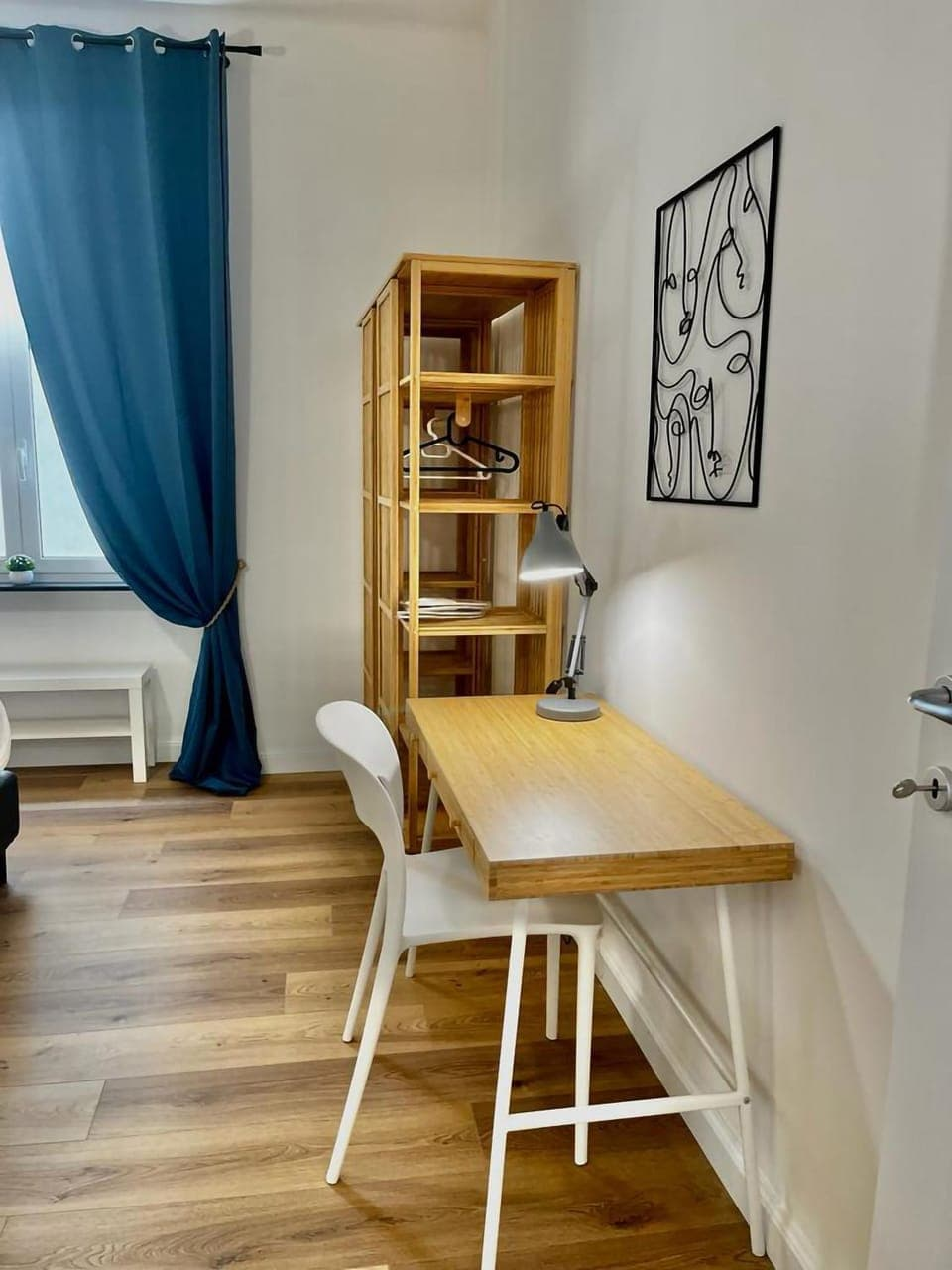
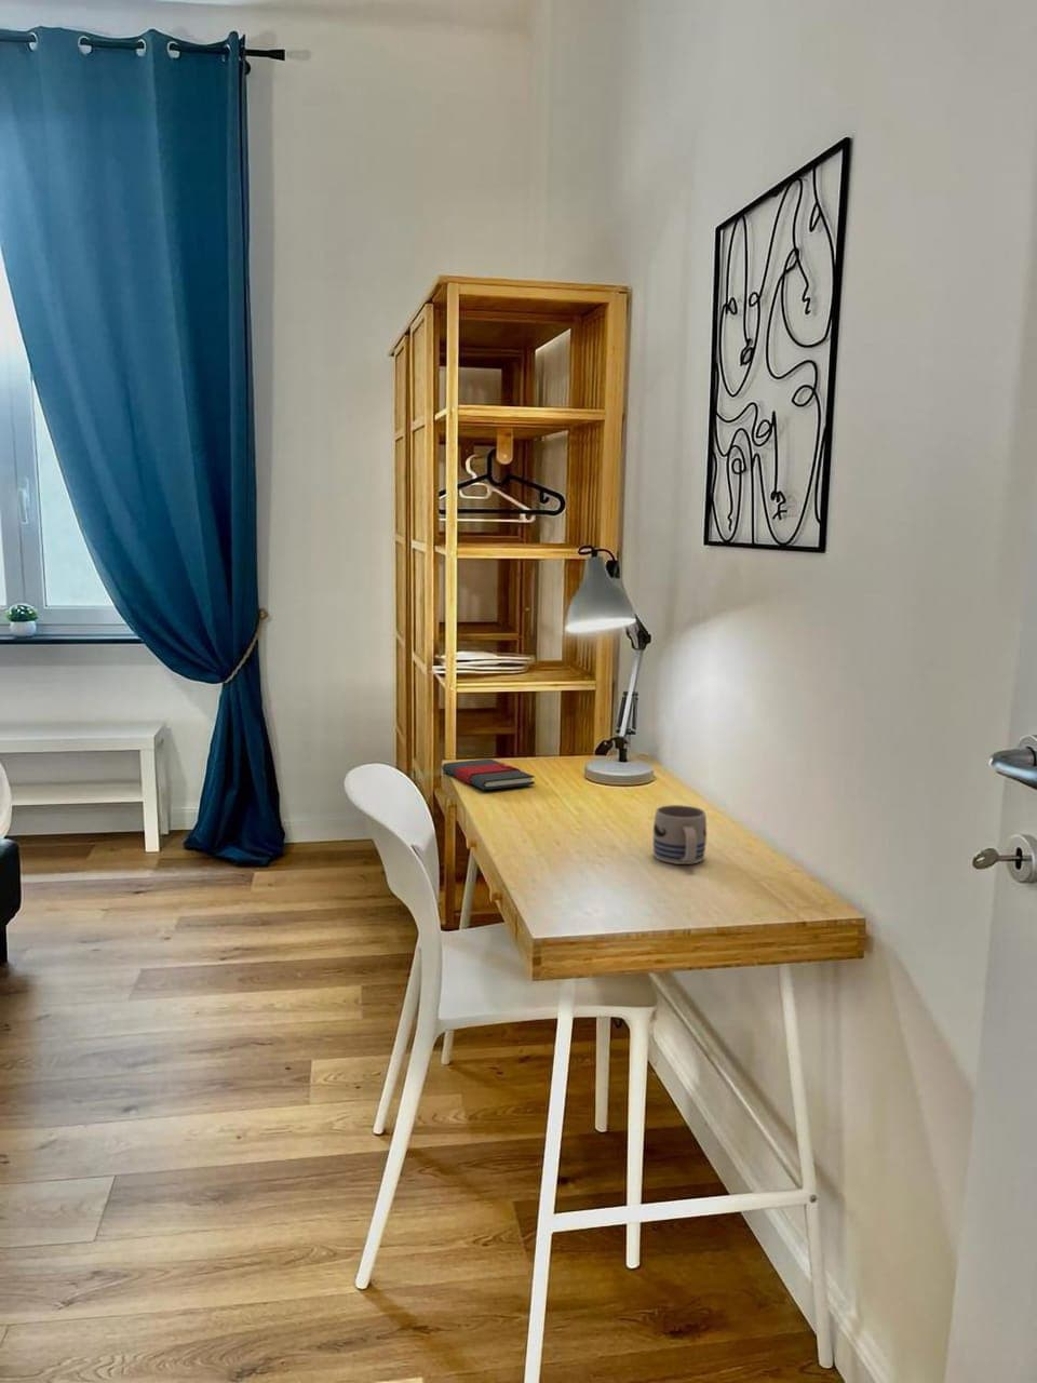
+ mug [652,804,708,866]
+ book [441,758,536,791]
